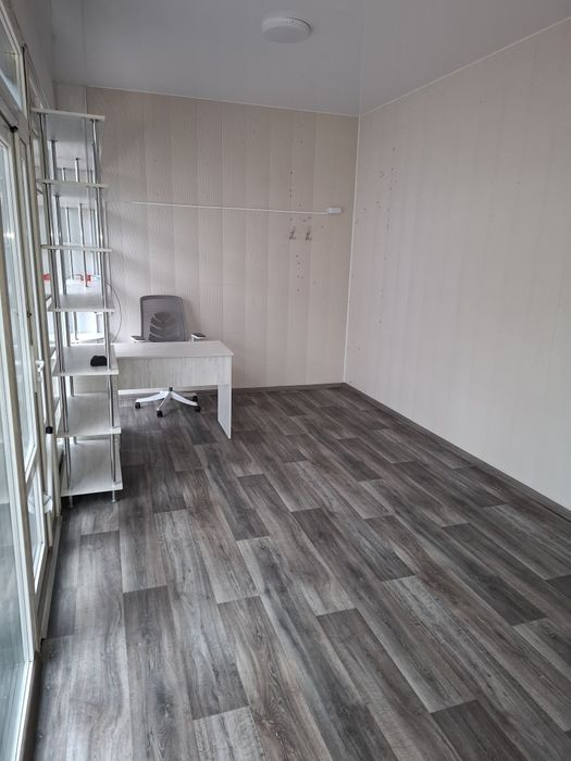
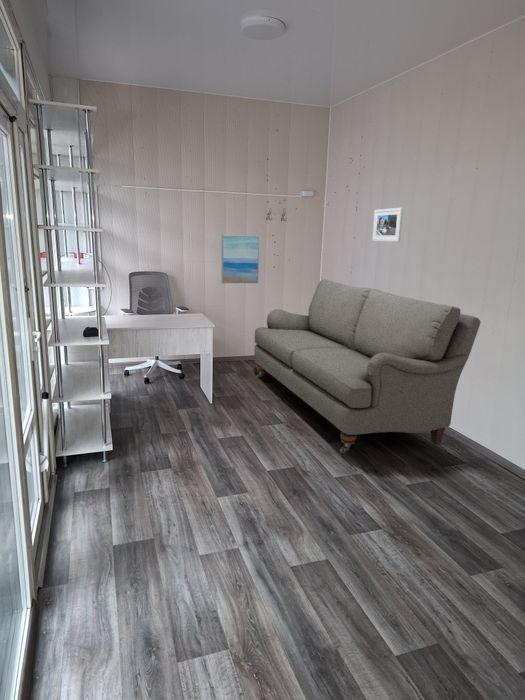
+ sofa [253,278,482,455]
+ wall art [221,234,260,284]
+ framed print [371,207,404,243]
